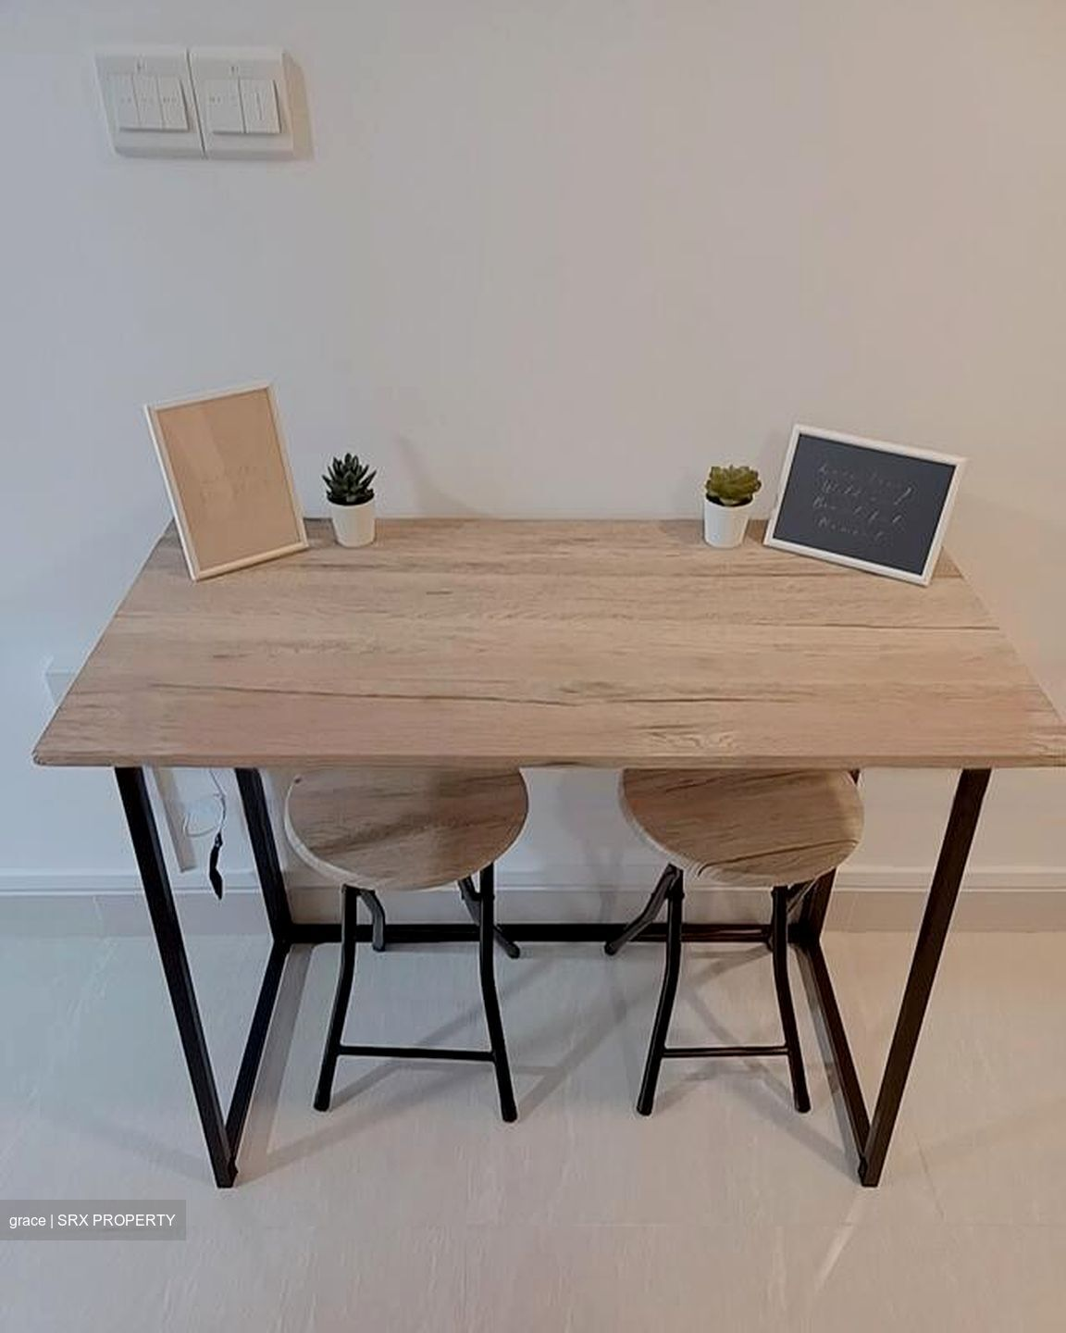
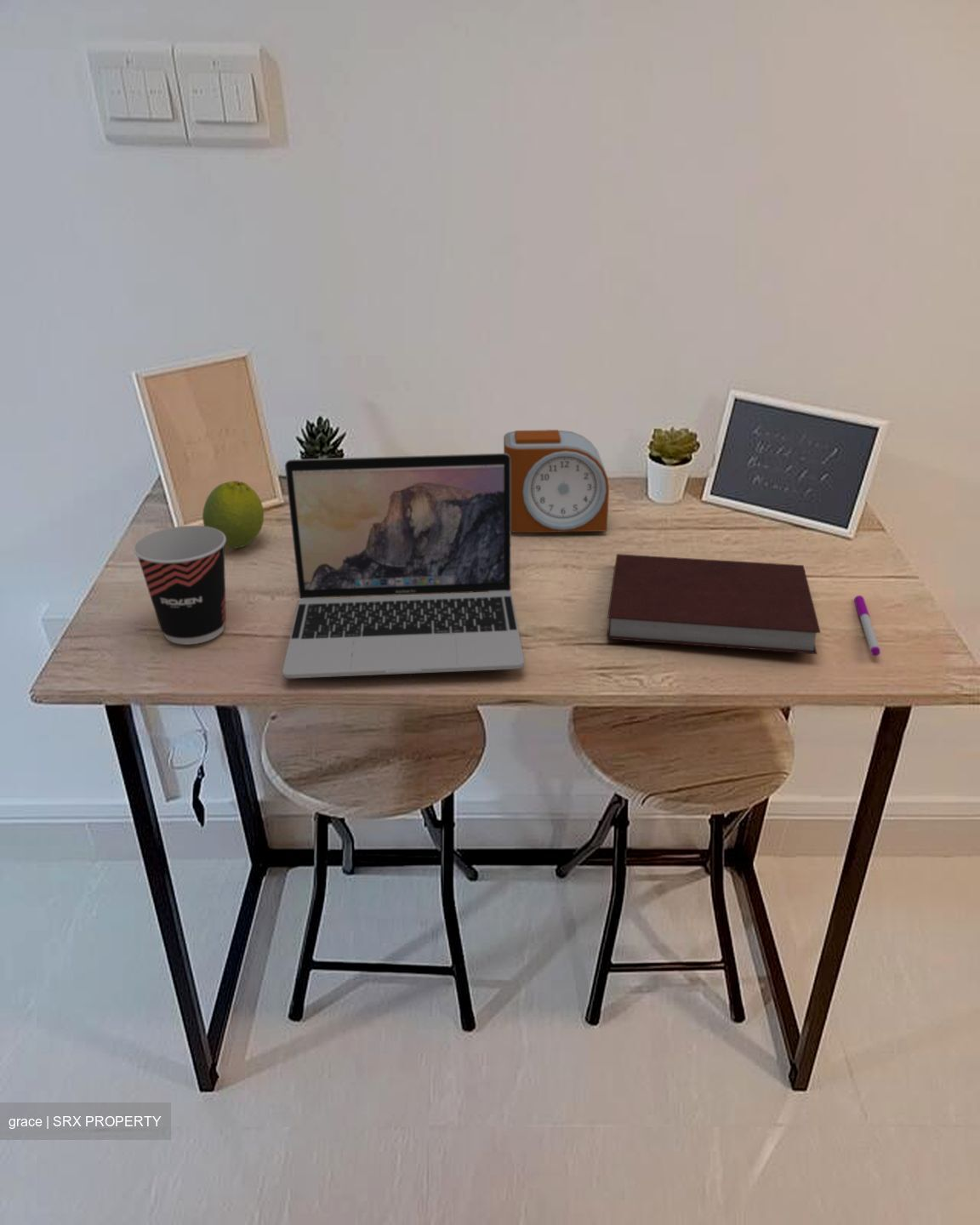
+ cup [133,525,227,645]
+ fruit [202,480,265,549]
+ pen [853,595,881,657]
+ alarm clock [503,429,610,533]
+ laptop [282,453,525,680]
+ notebook [606,553,822,655]
